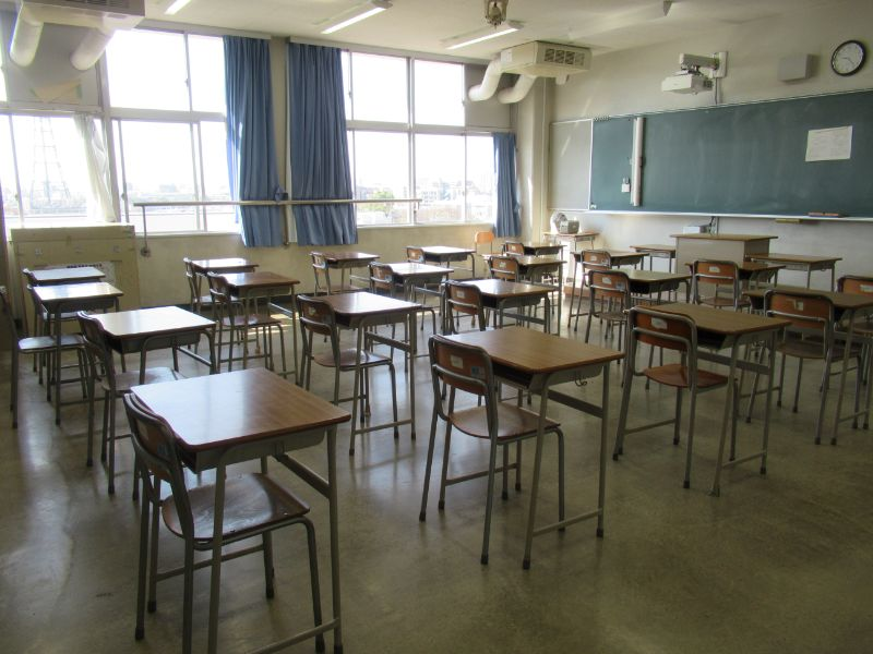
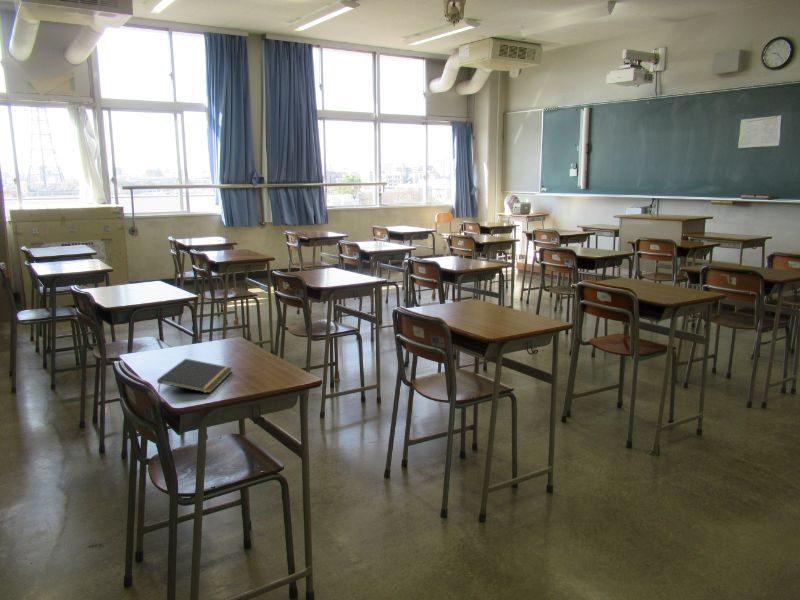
+ notepad [156,358,233,395]
